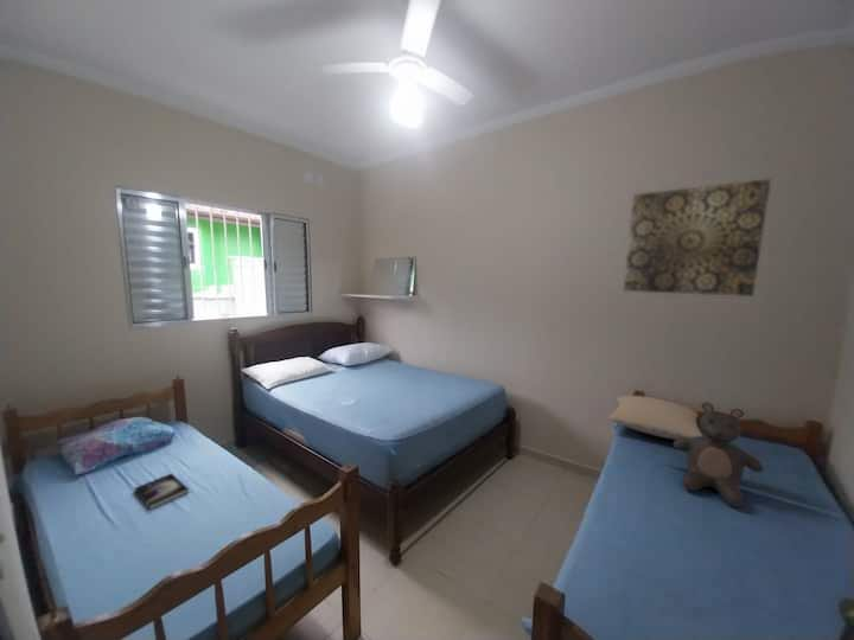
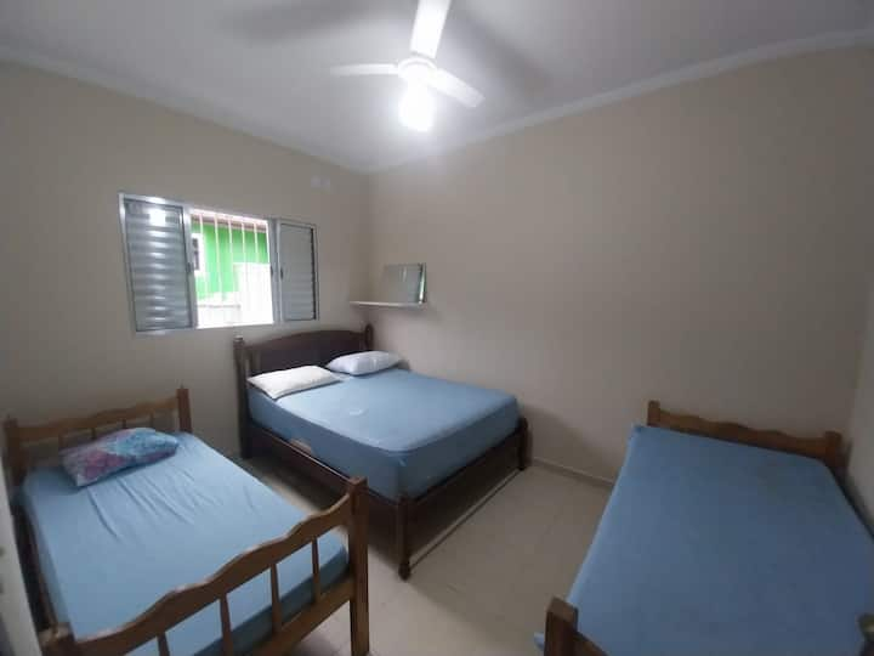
- teddy bear [673,401,765,508]
- wall art [623,178,772,297]
- book [134,472,190,511]
- pillow [606,395,703,441]
